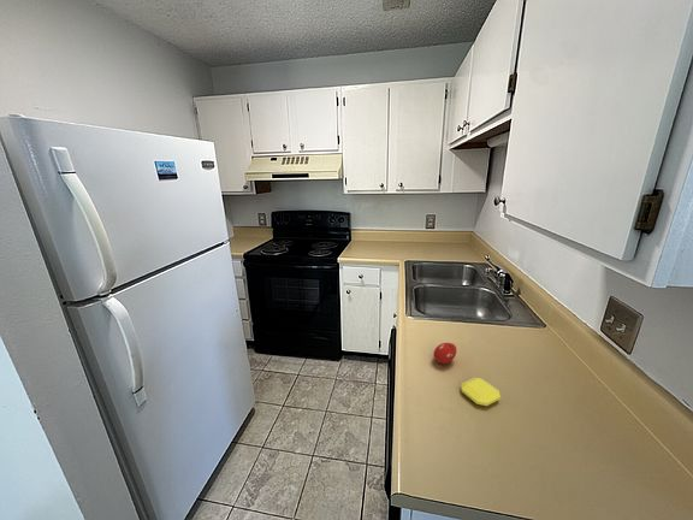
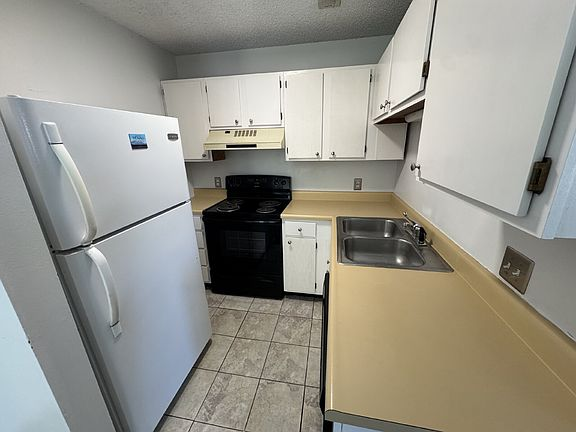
- fruit [432,342,457,365]
- soap bar [460,377,502,407]
